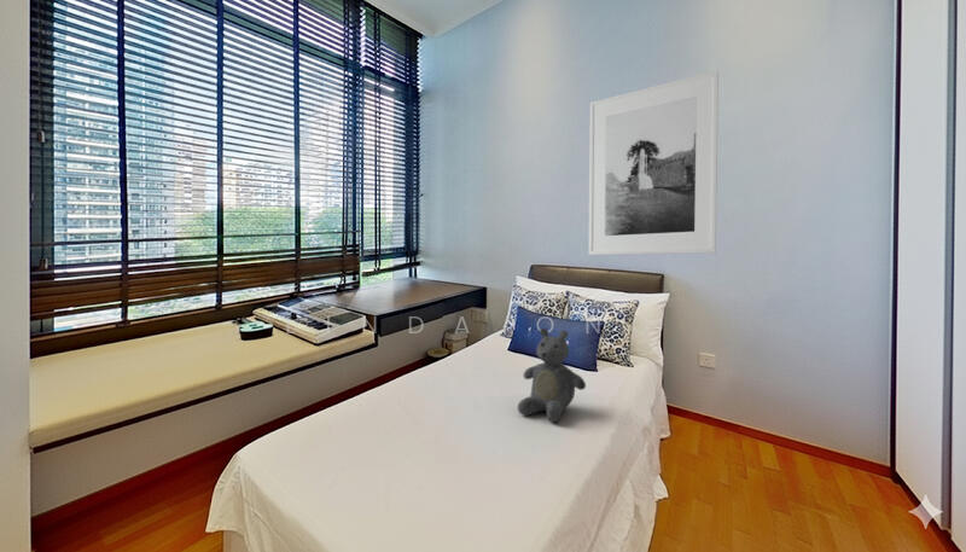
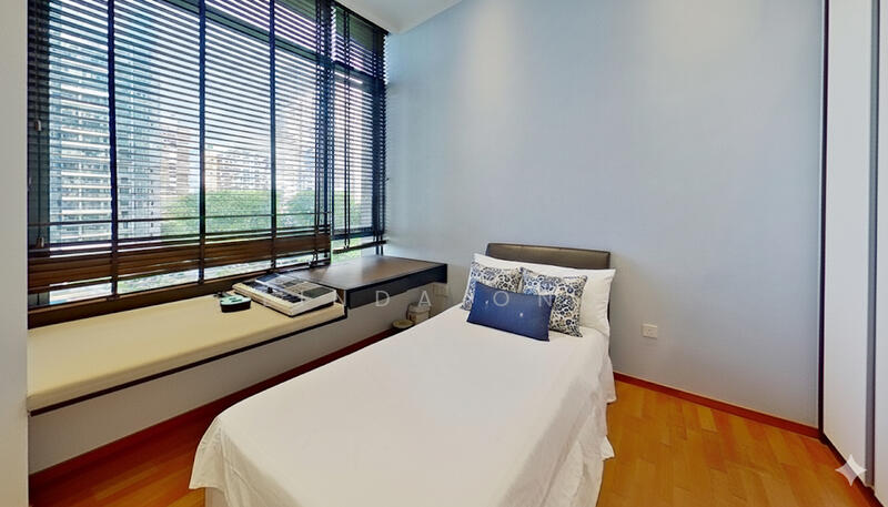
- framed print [588,69,720,256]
- teddy bear [517,327,587,423]
